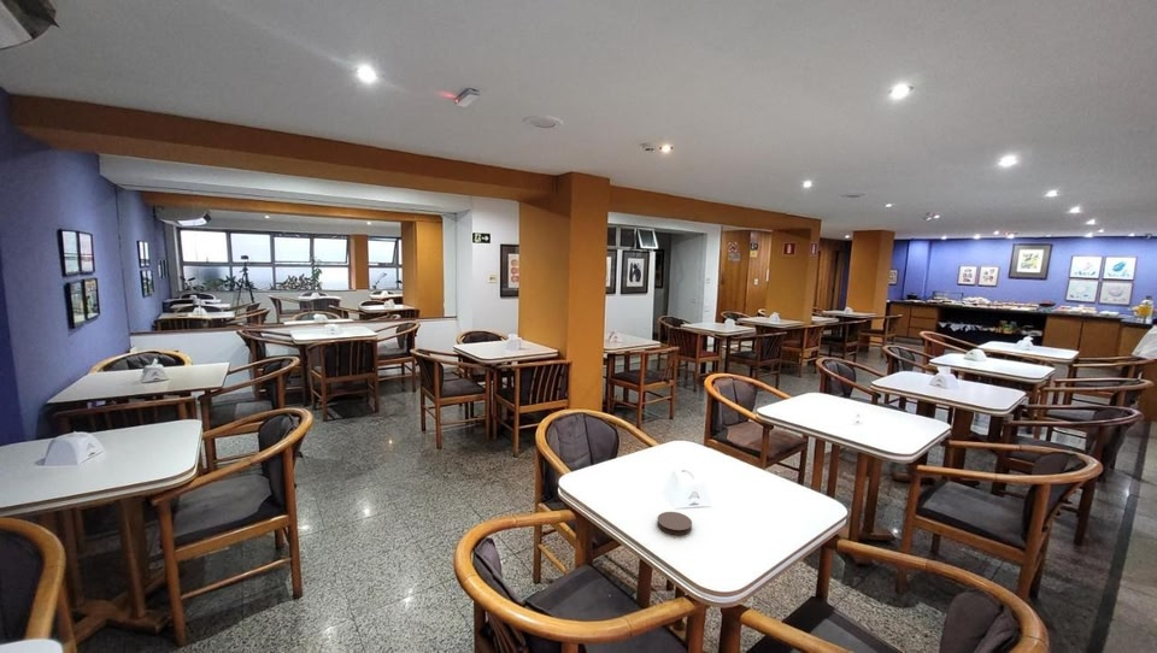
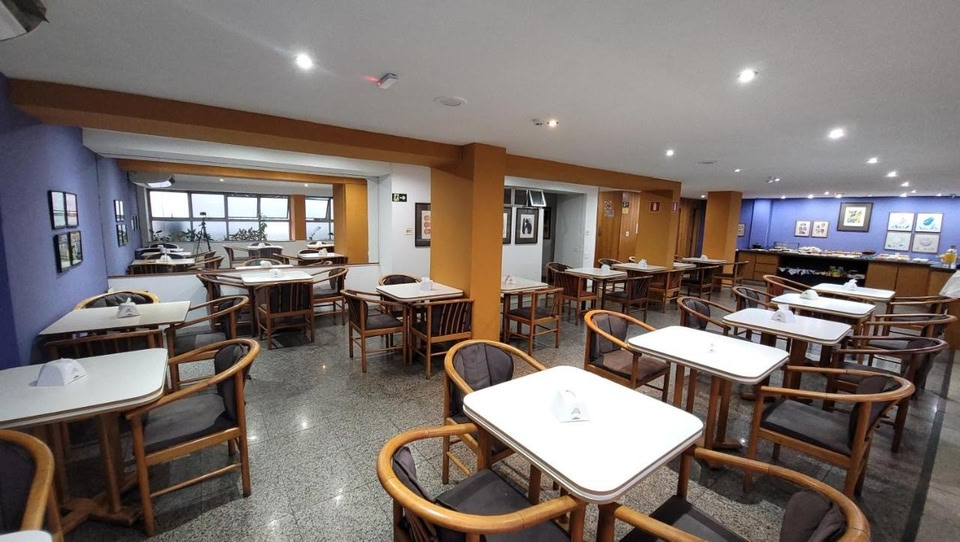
- coaster [656,511,693,536]
